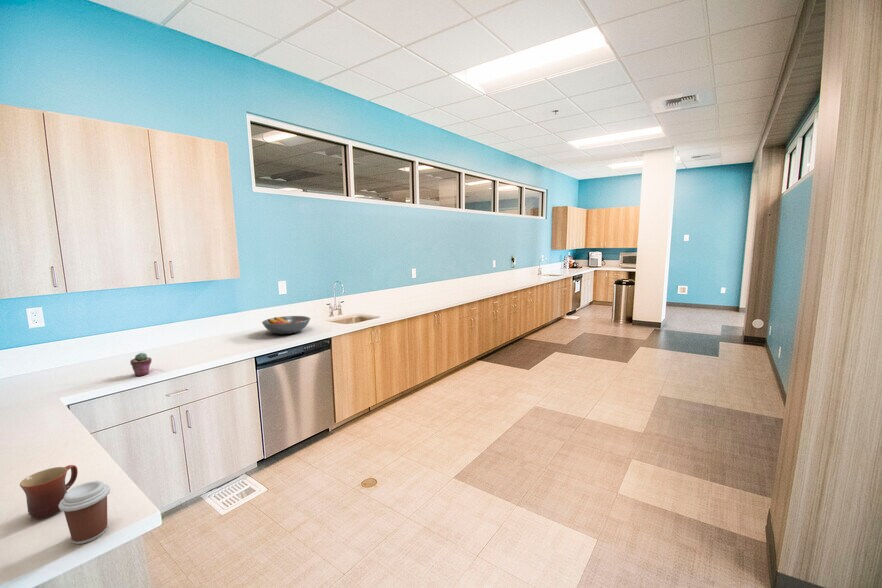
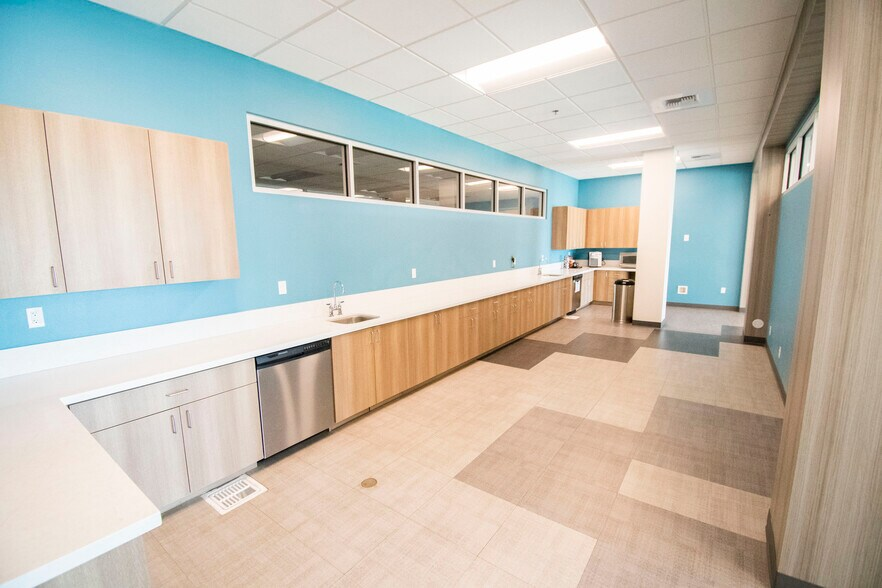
- fruit bowl [261,315,311,335]
- potted succulent [129,352,153,377]
- mug [19,464,79,520]
- coffee cup [58,480,111,545]
